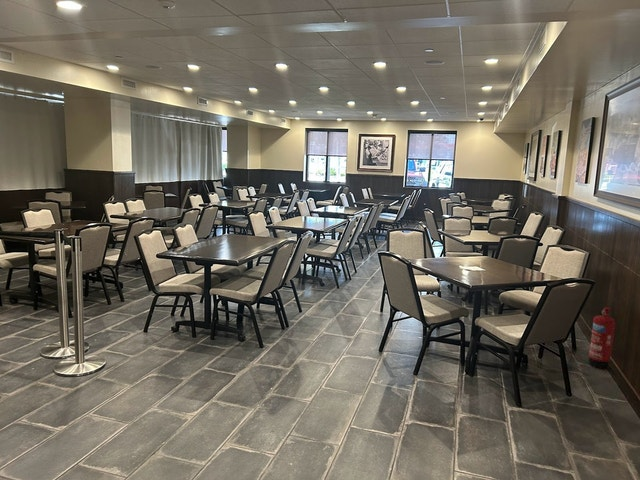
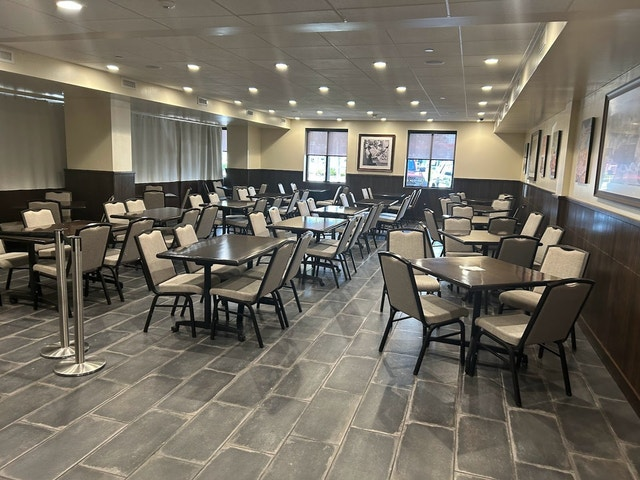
- fire extinguisher [587,307,616,370]
